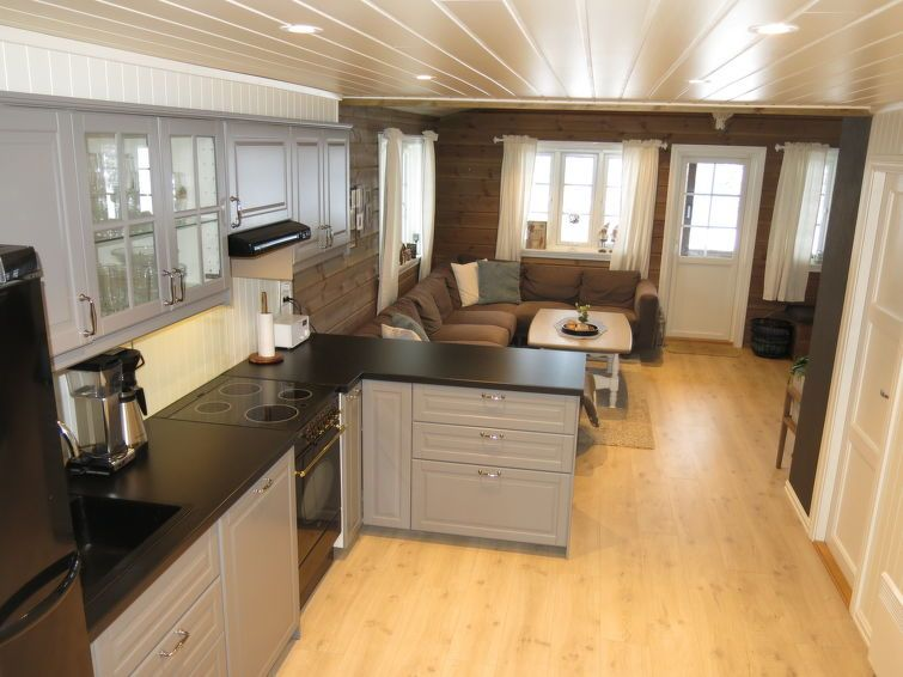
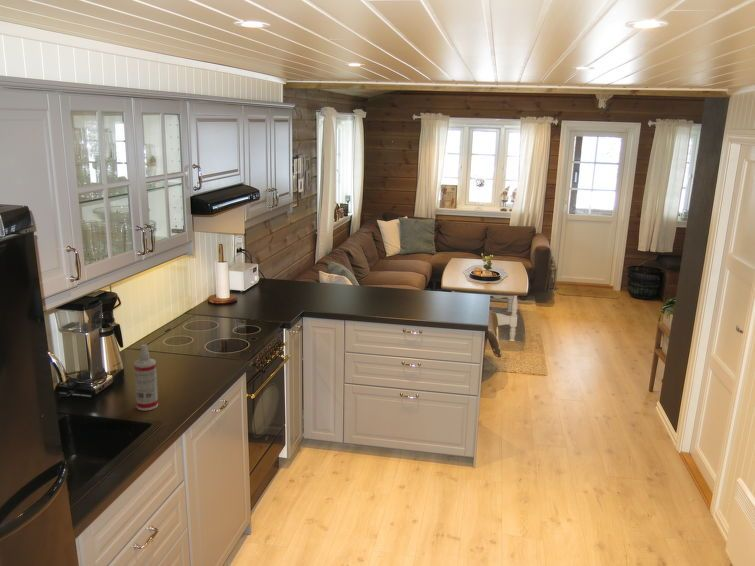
+ spray bottle [133,343,159,412]
